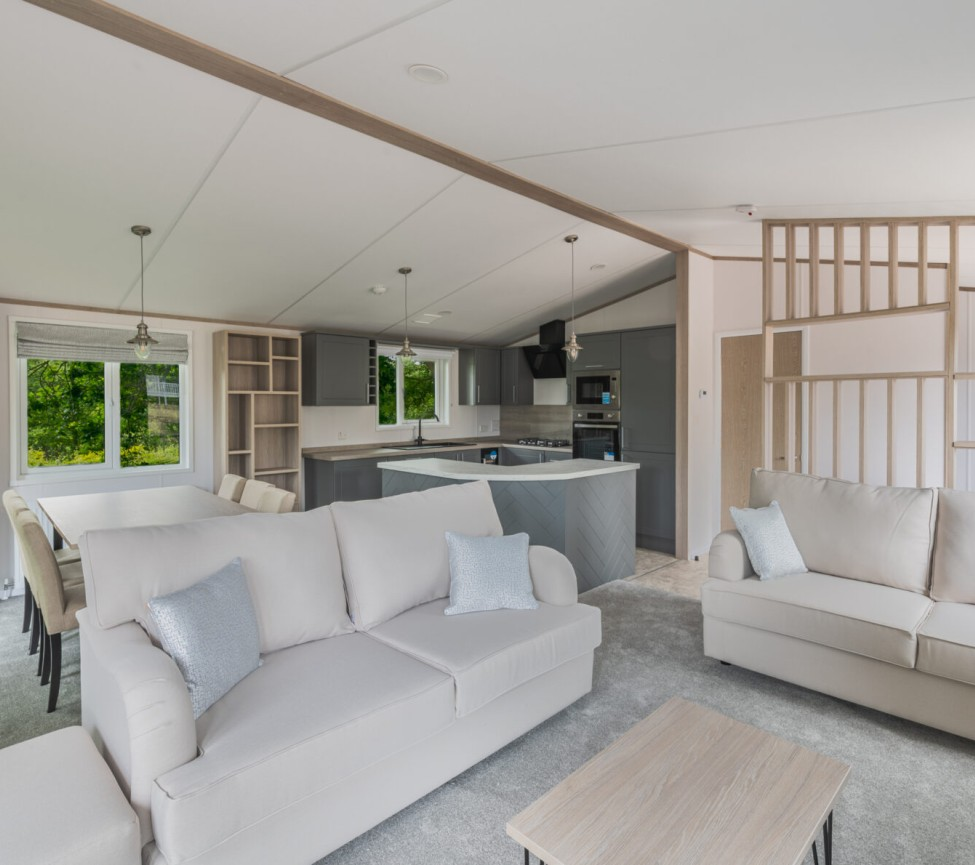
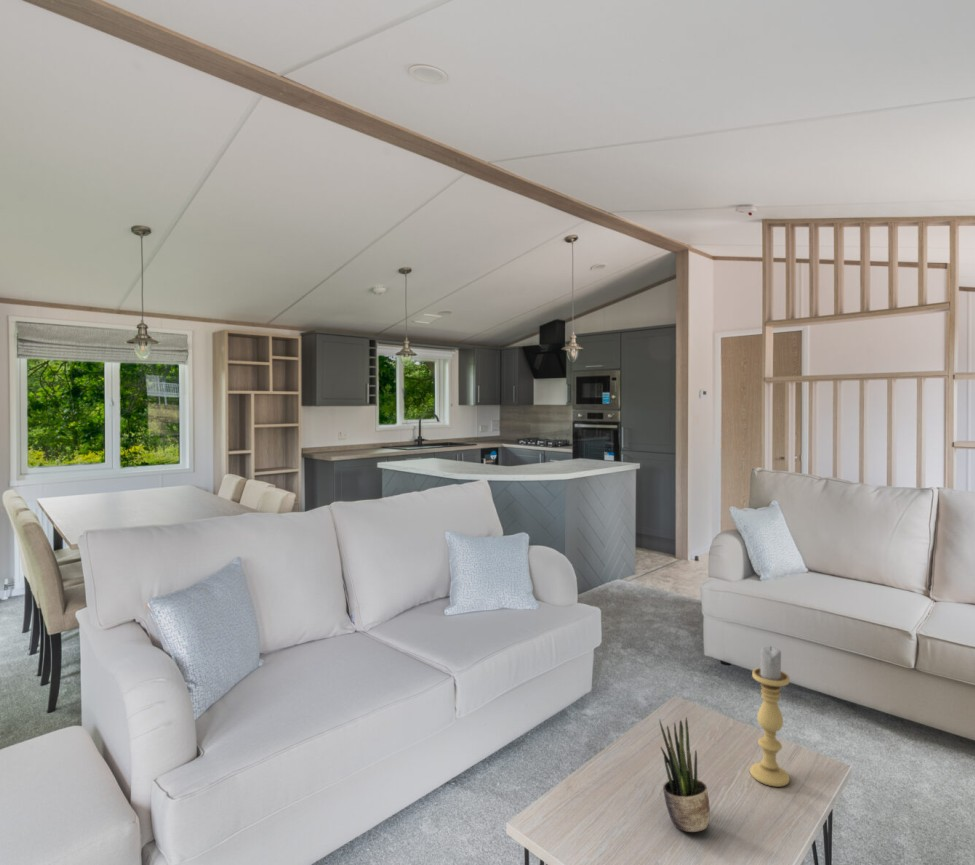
+ candle holder [749,645,791,788]
+ potted plant [658,716,711,833]
